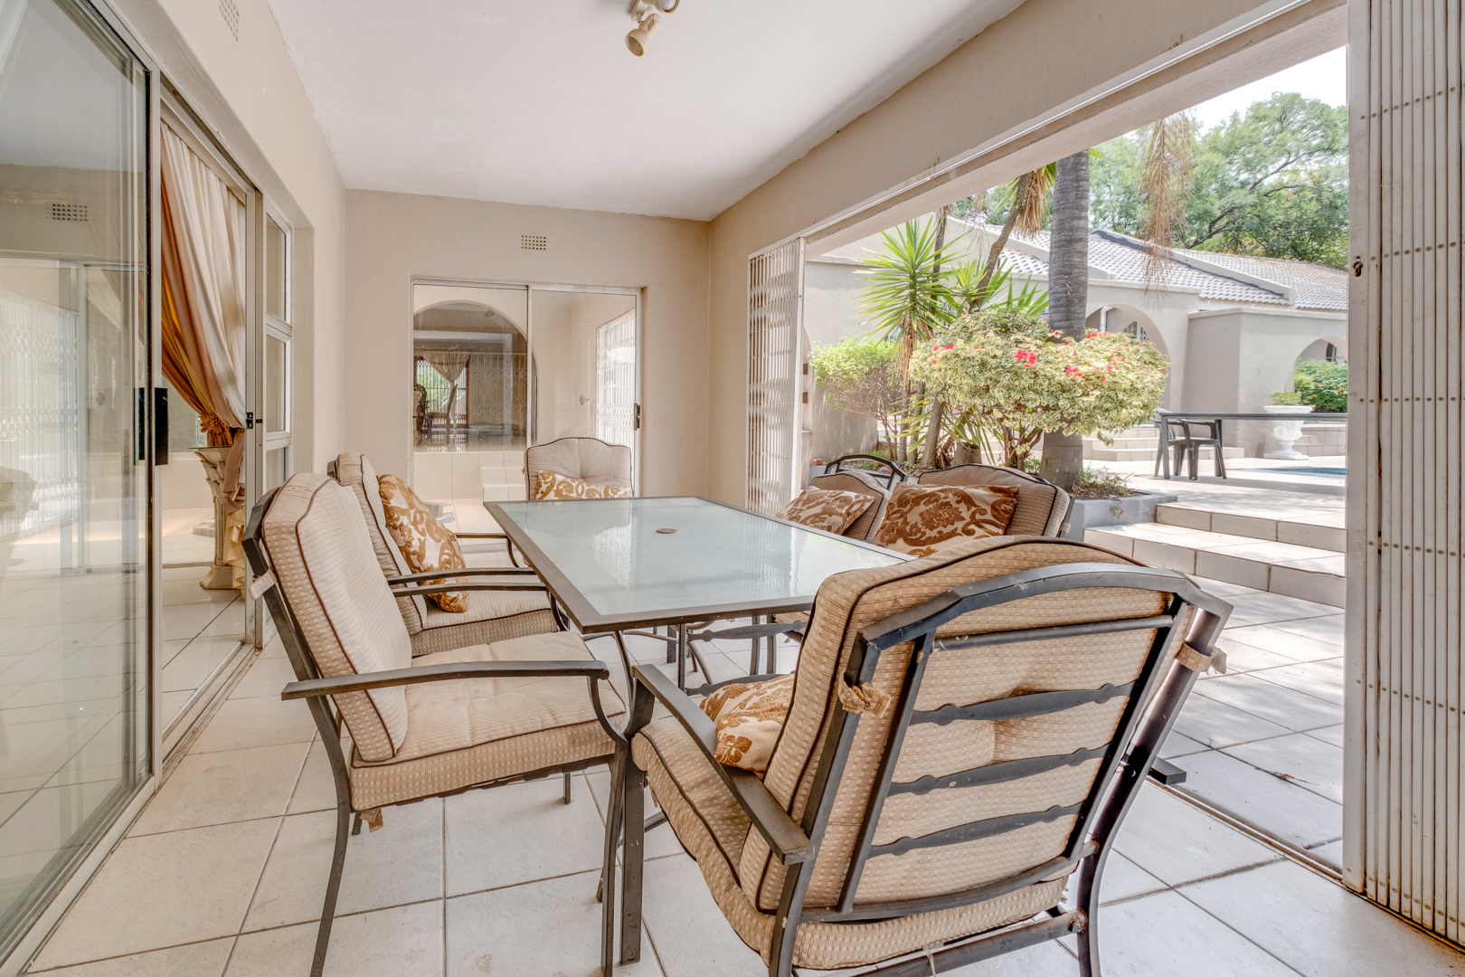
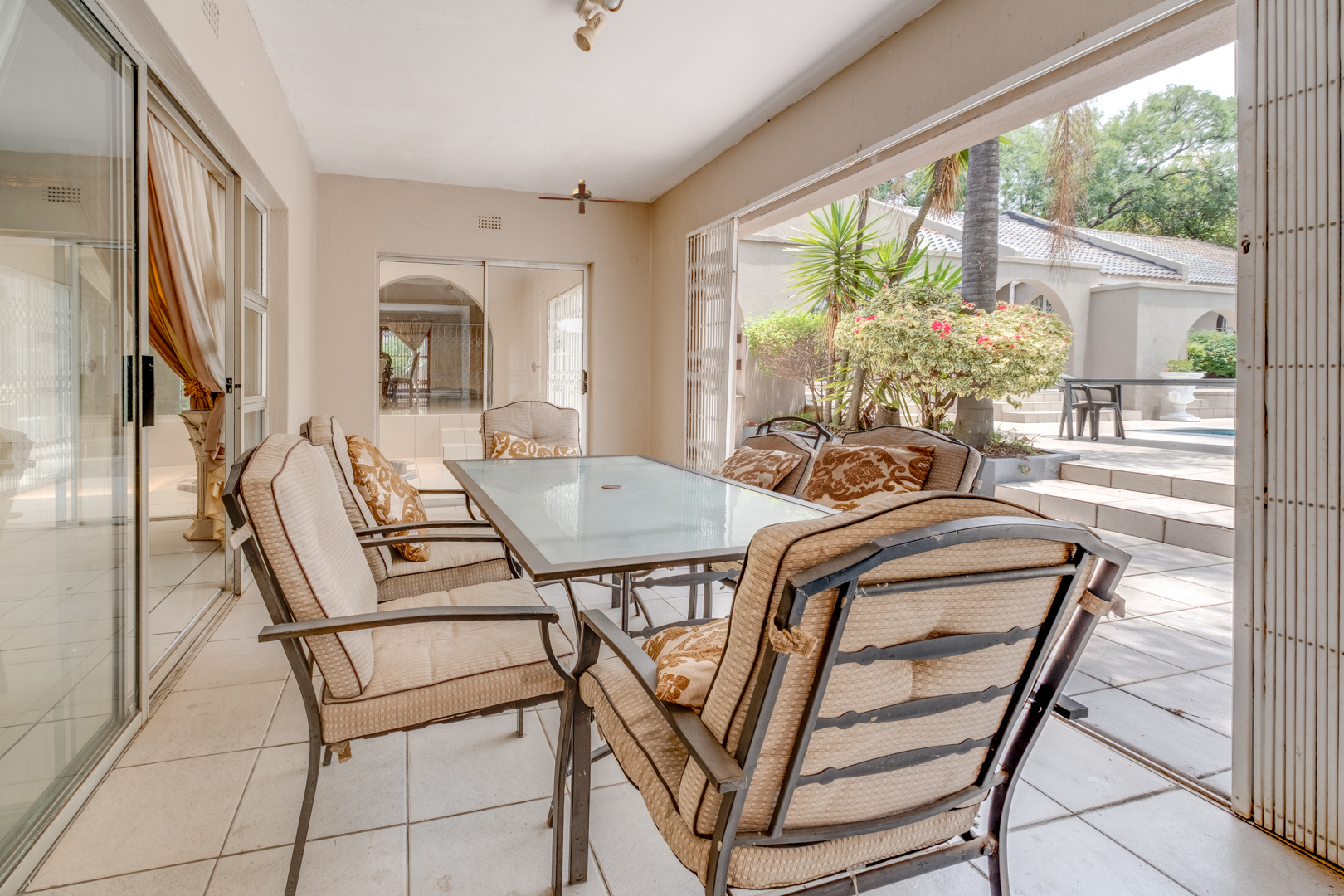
+ ceiling fan [538,179,626,219]
